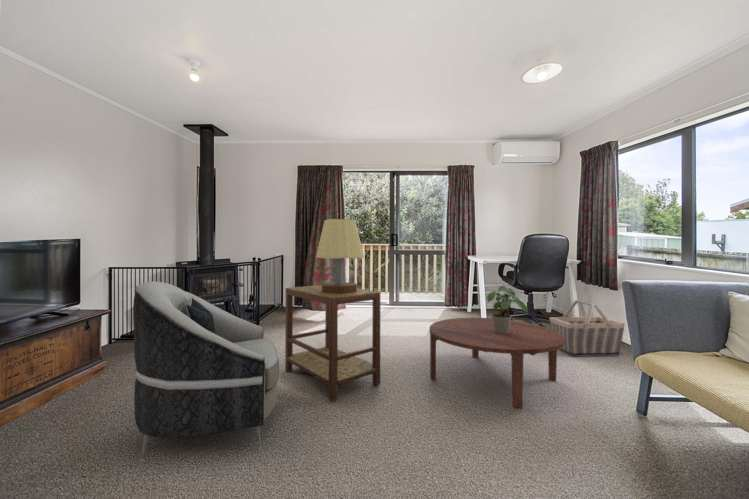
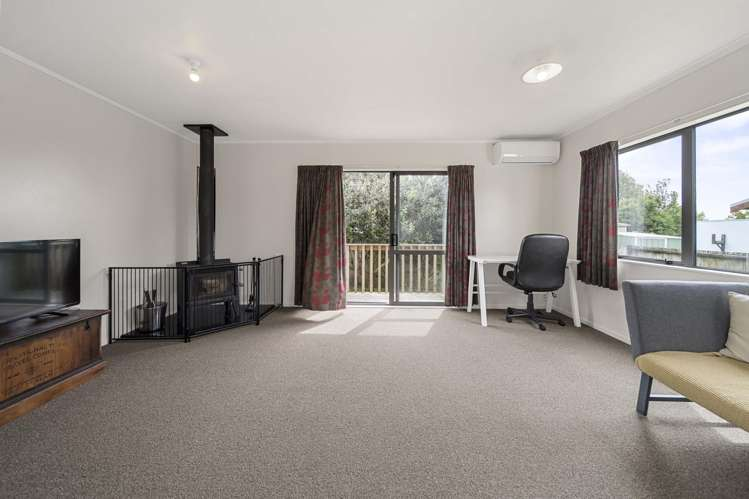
- basket [548,299,626,357]
- potted plant [486,285,529,333]
- coffee table [428,317,565,410]
- side table [284,284,382,402]
- armchair [132,281,280,462]
- table lamp [315,218,365,294]
